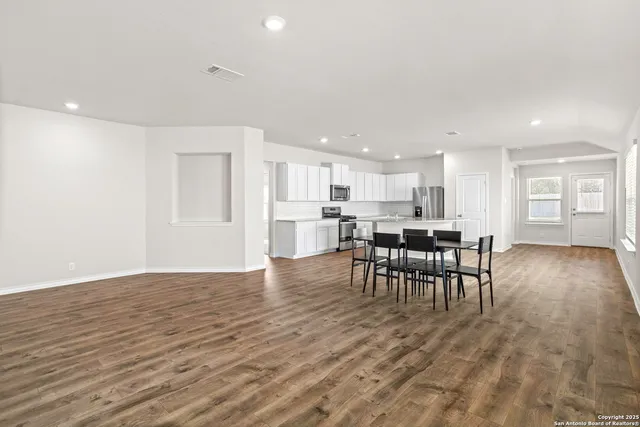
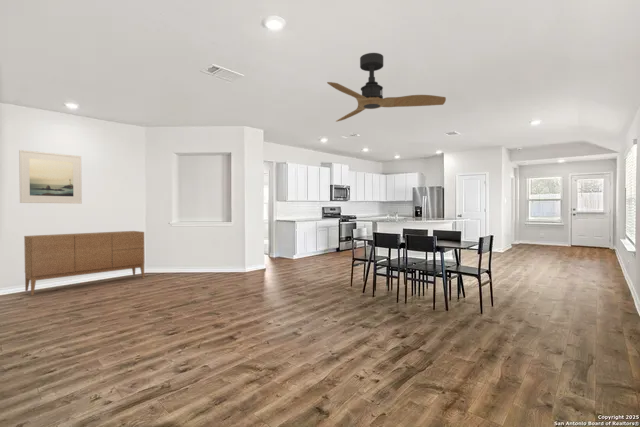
+ ceiling fan [326,52,447,123]
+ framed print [18,149,83,204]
+ sideboard [23,230,145,296]
